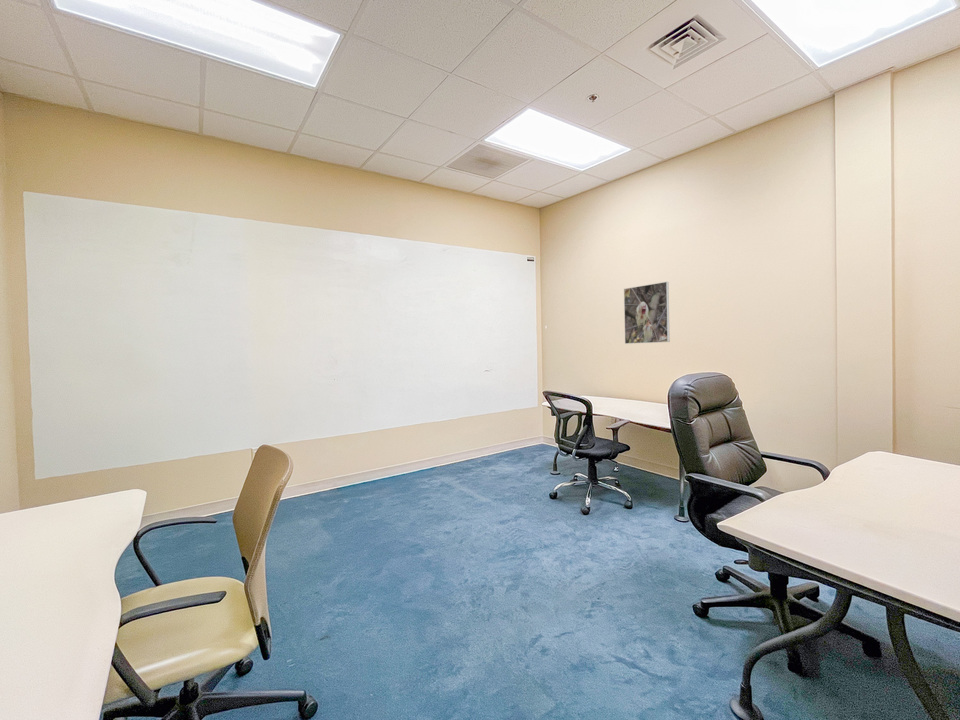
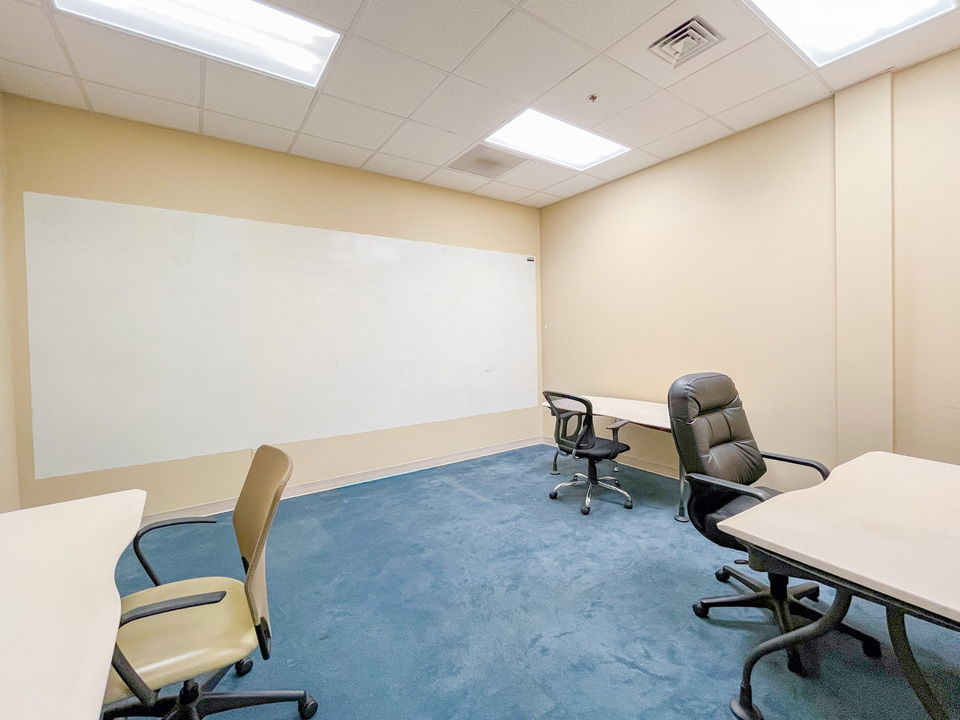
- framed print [623,281,671,345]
